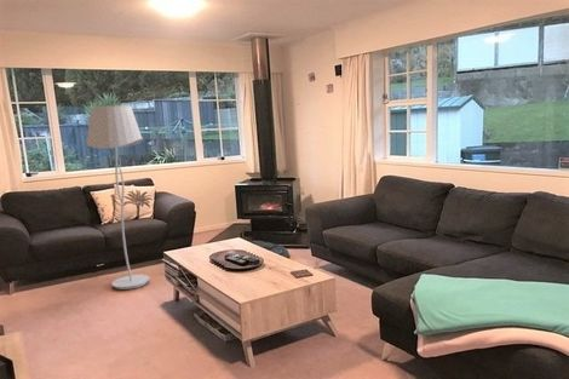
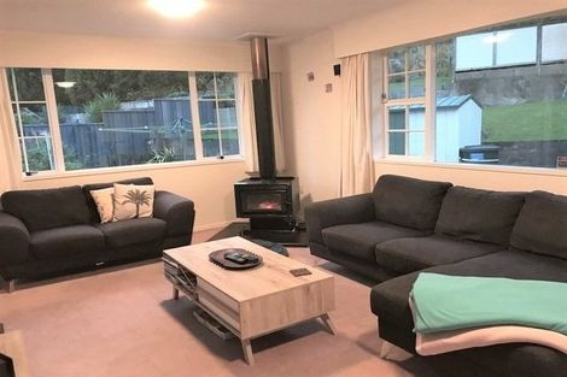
- floor lamp [85,104,150,291]
